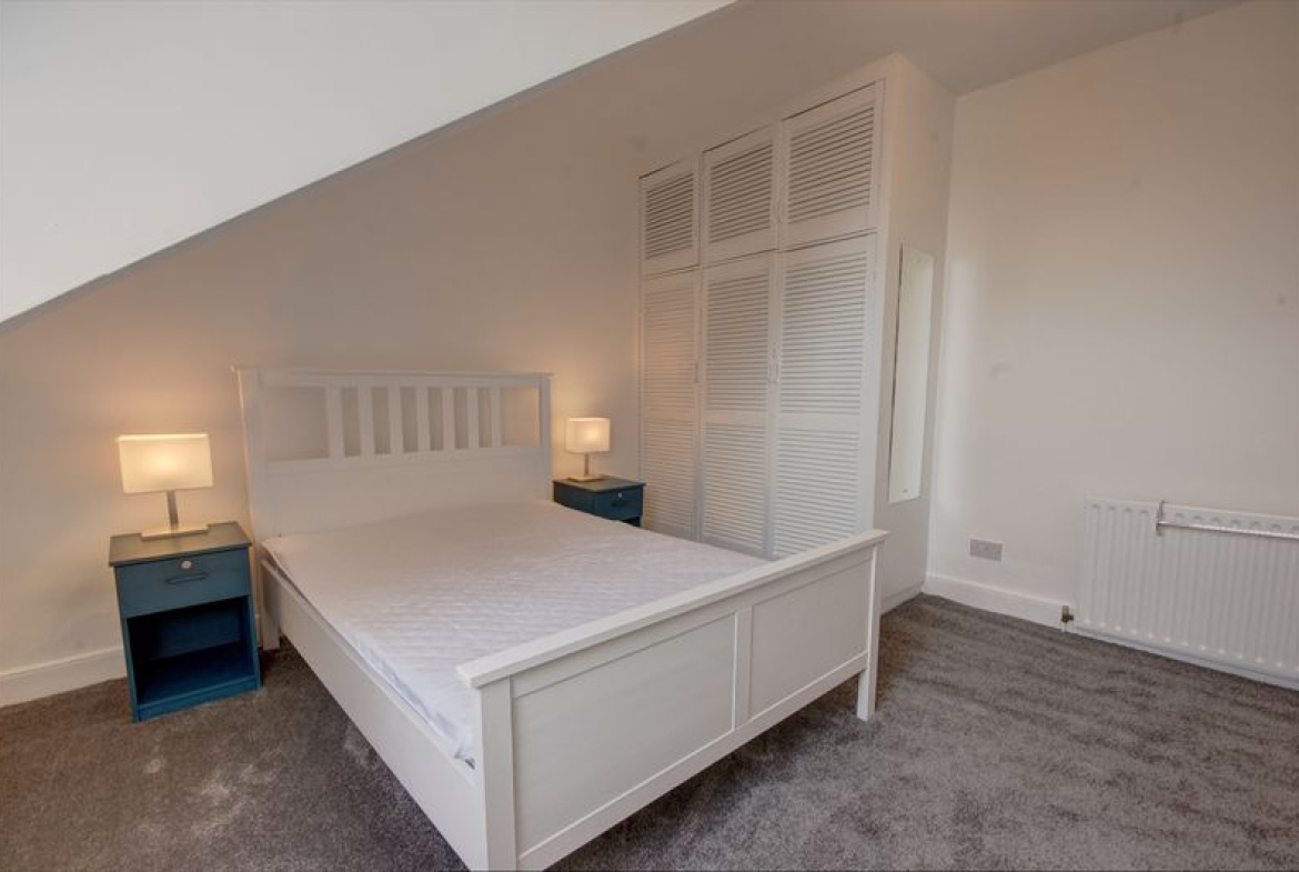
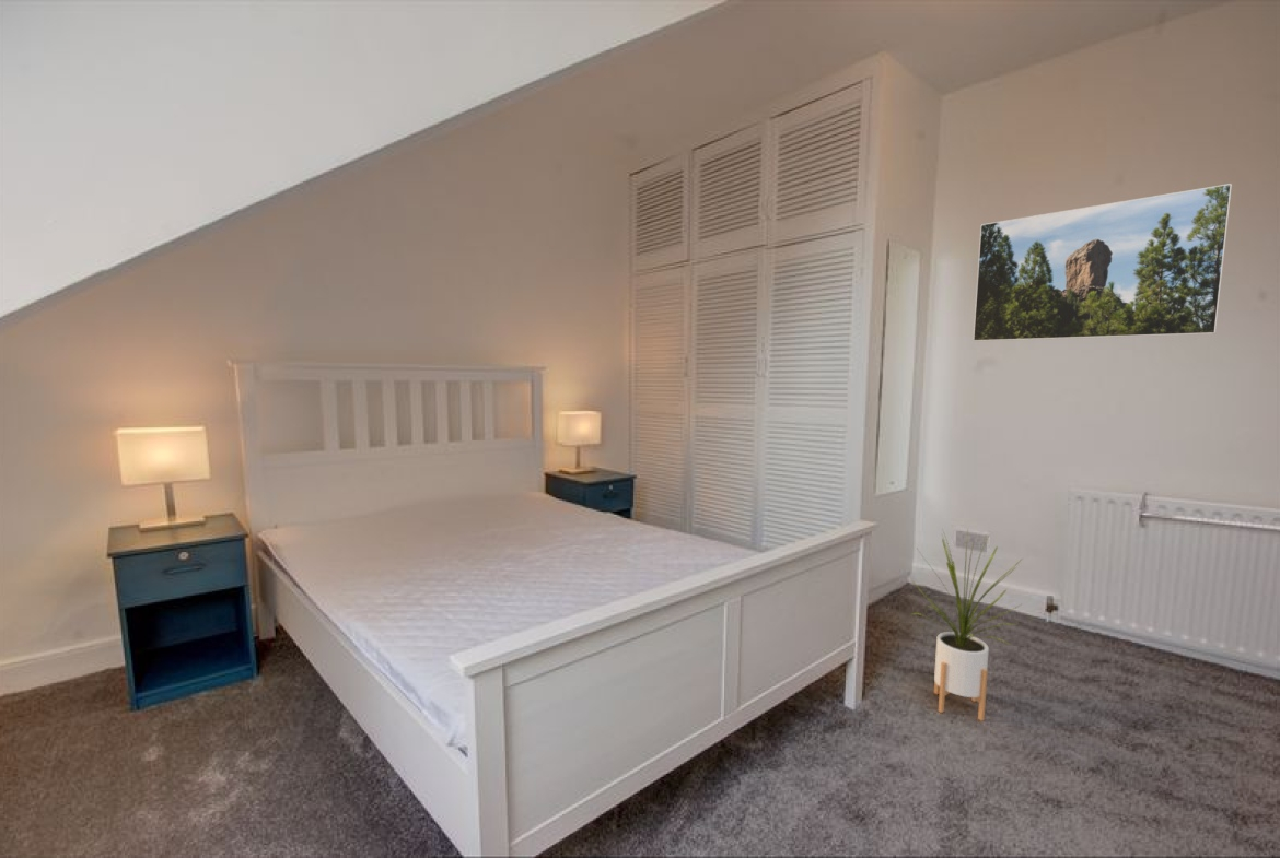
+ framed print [971,183,1233,342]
+ house plant [910,528,1025,722]
